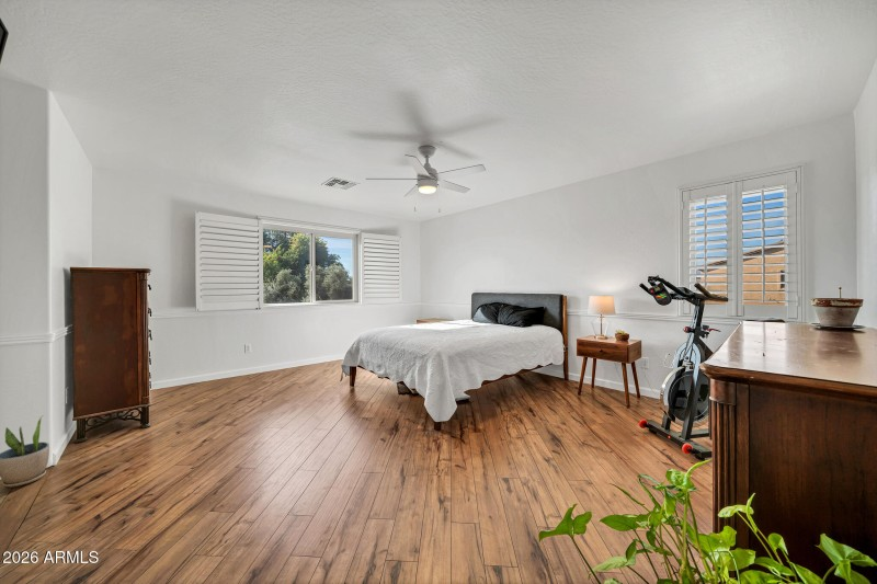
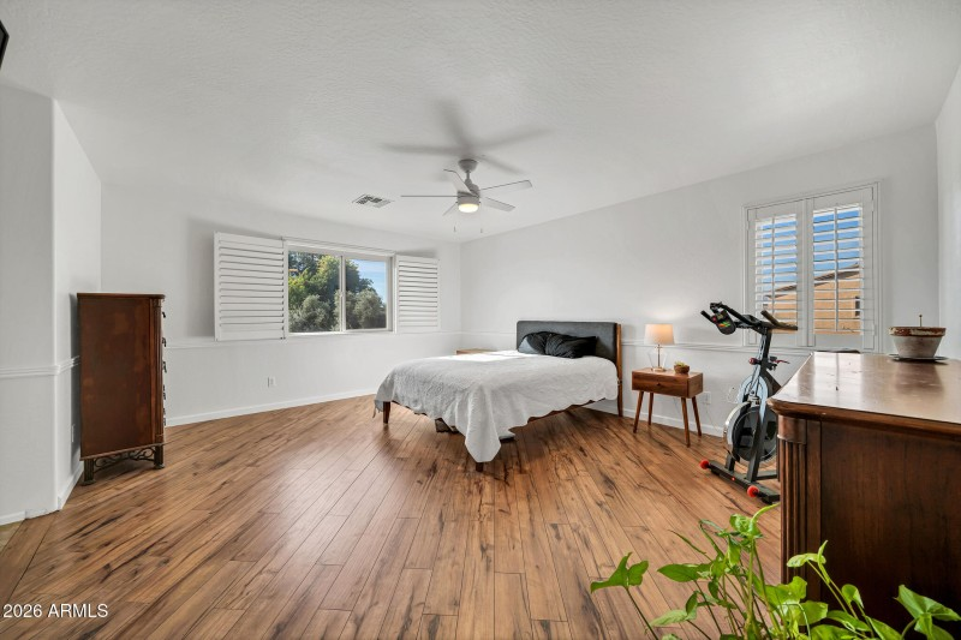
- potted plant [0,415,50,489]
